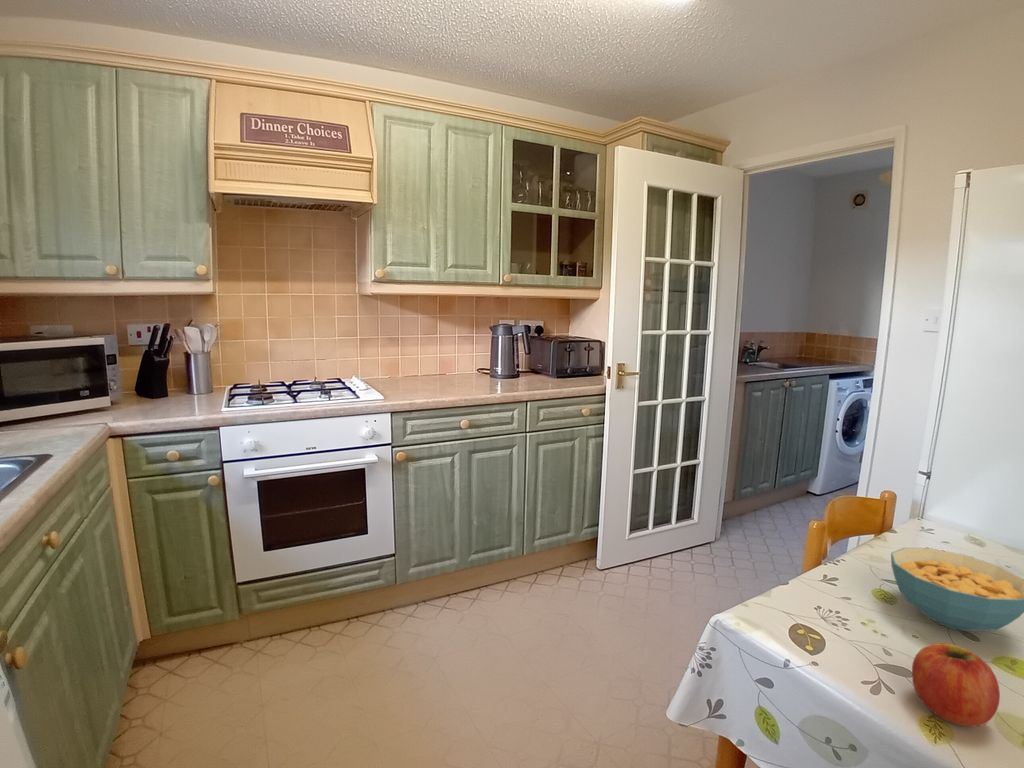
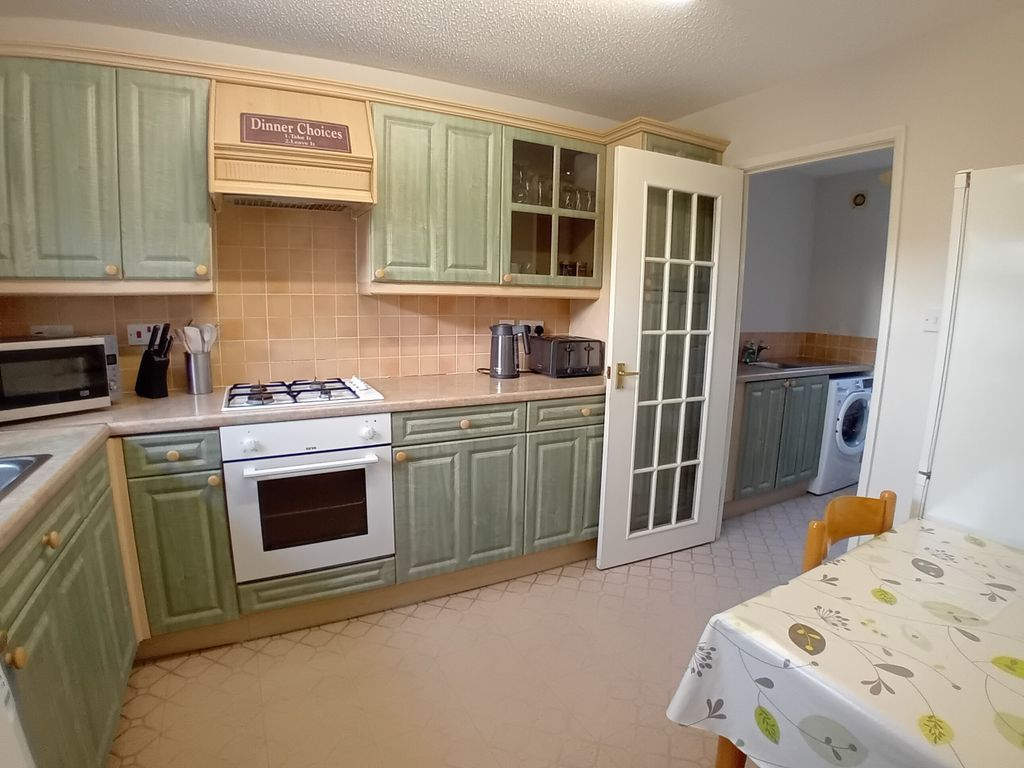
- fruit [911,642,1001,728]
- cereal bowl [890,547,1024,632]
